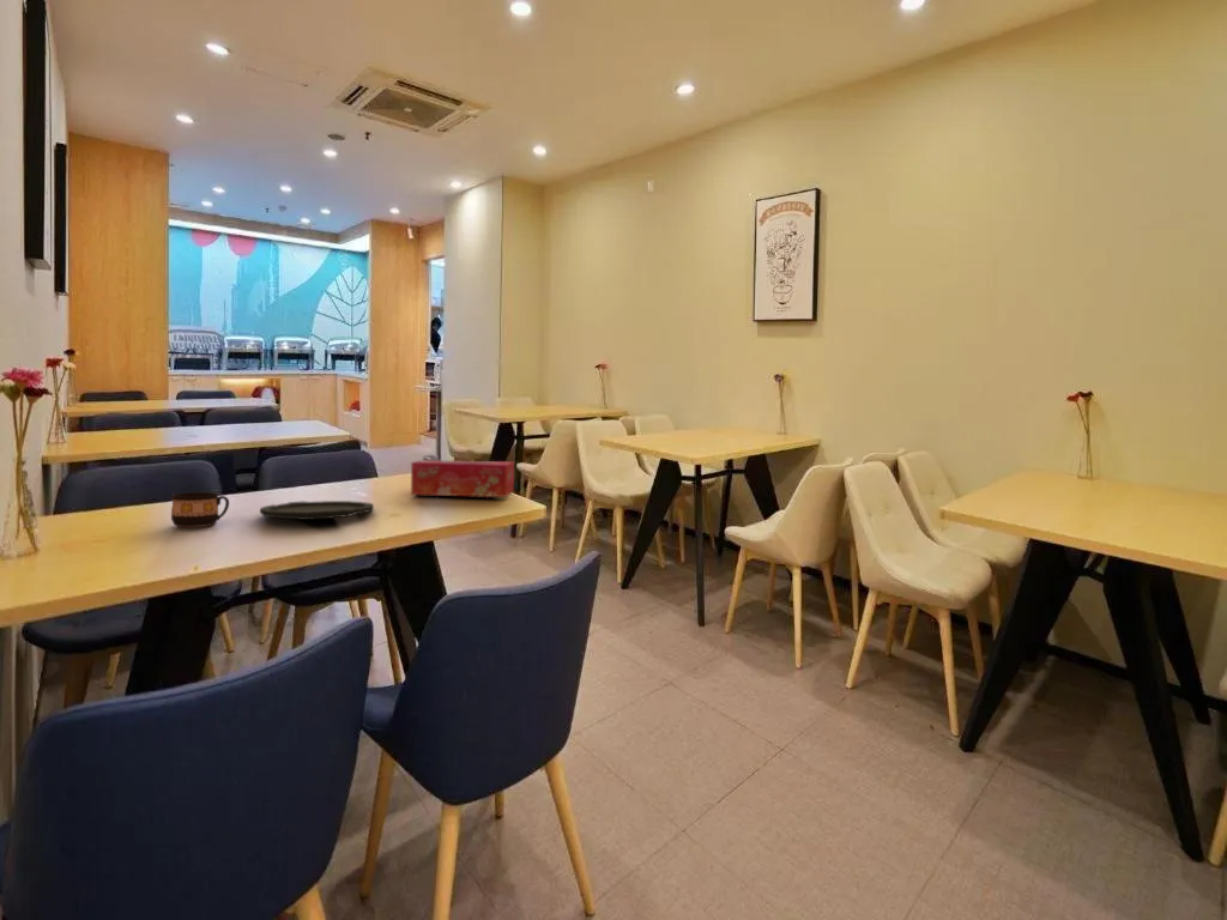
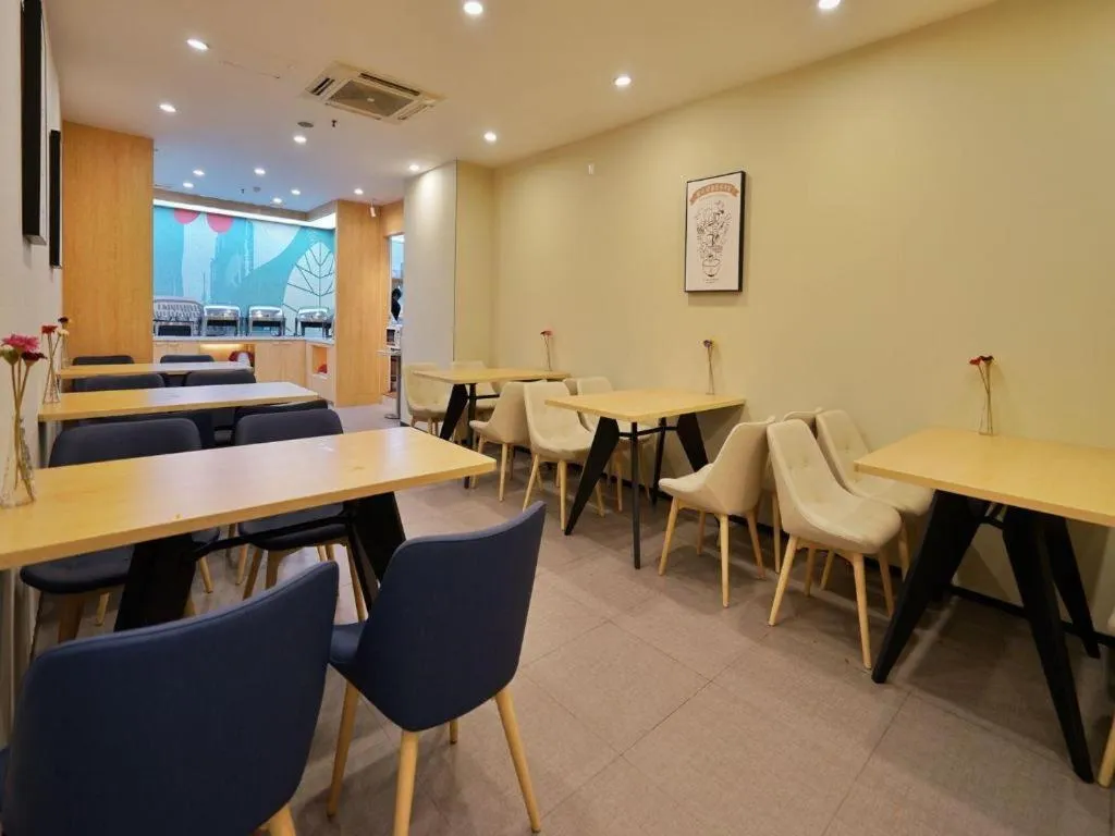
- plate [259,500,375,521]
- tissue box [410,459,515,498]
- cup [170,491,230,528]
